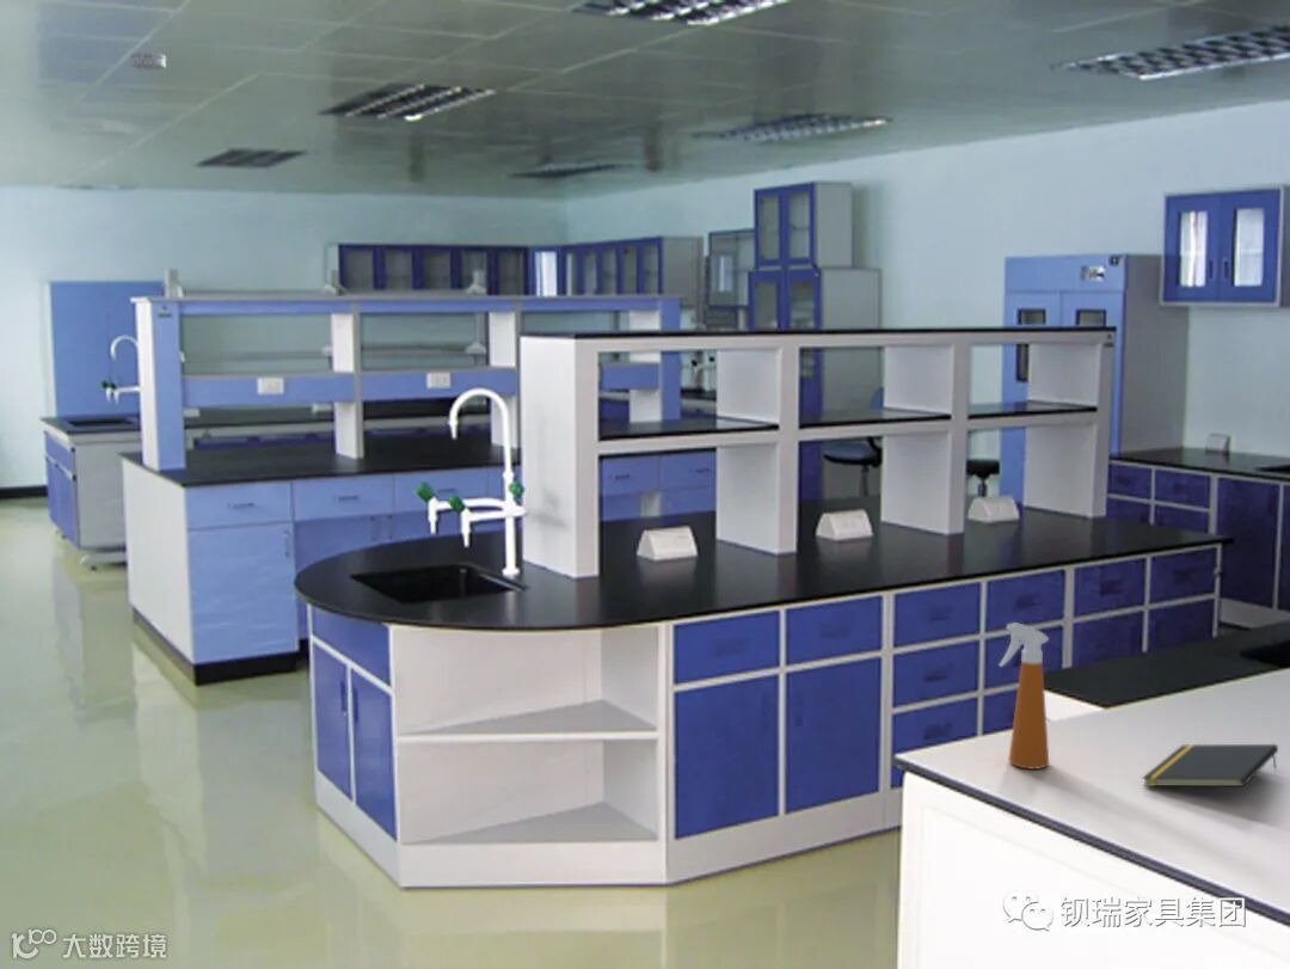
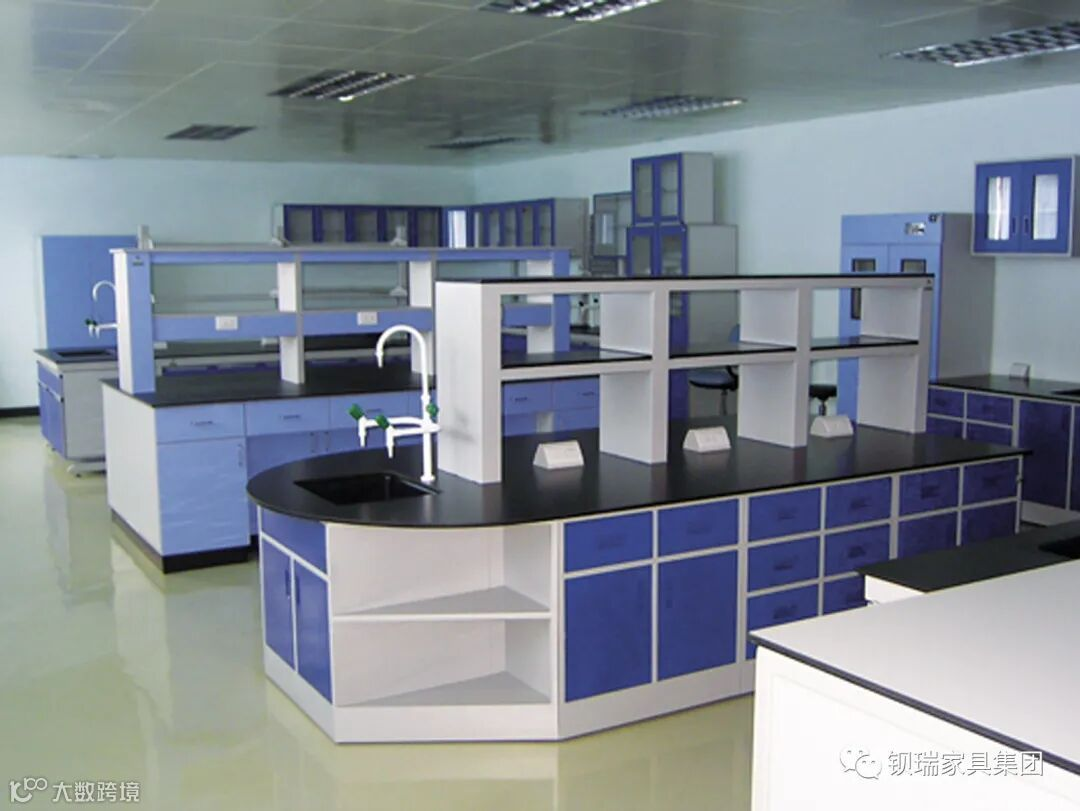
- spray bottle [997,621,1050,771]
- smoke detector [129,50,167,72]
- notepad [1141,743,1279,787]
